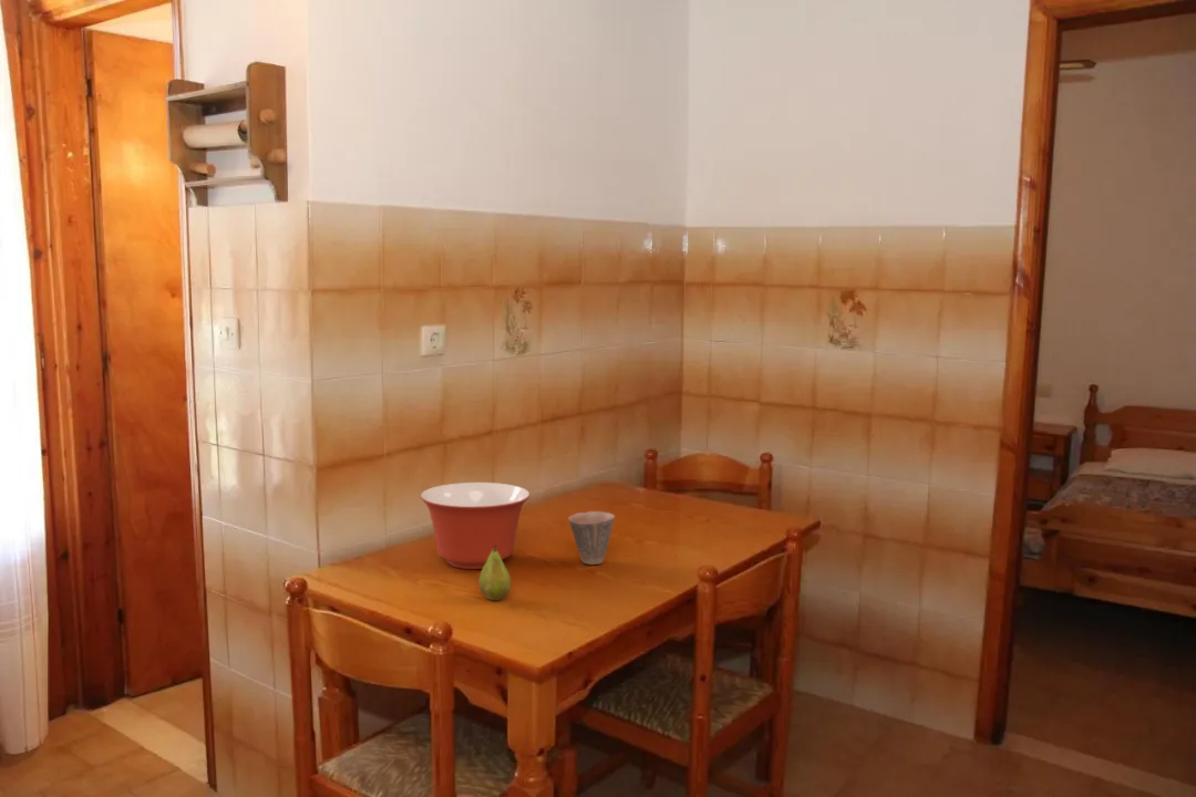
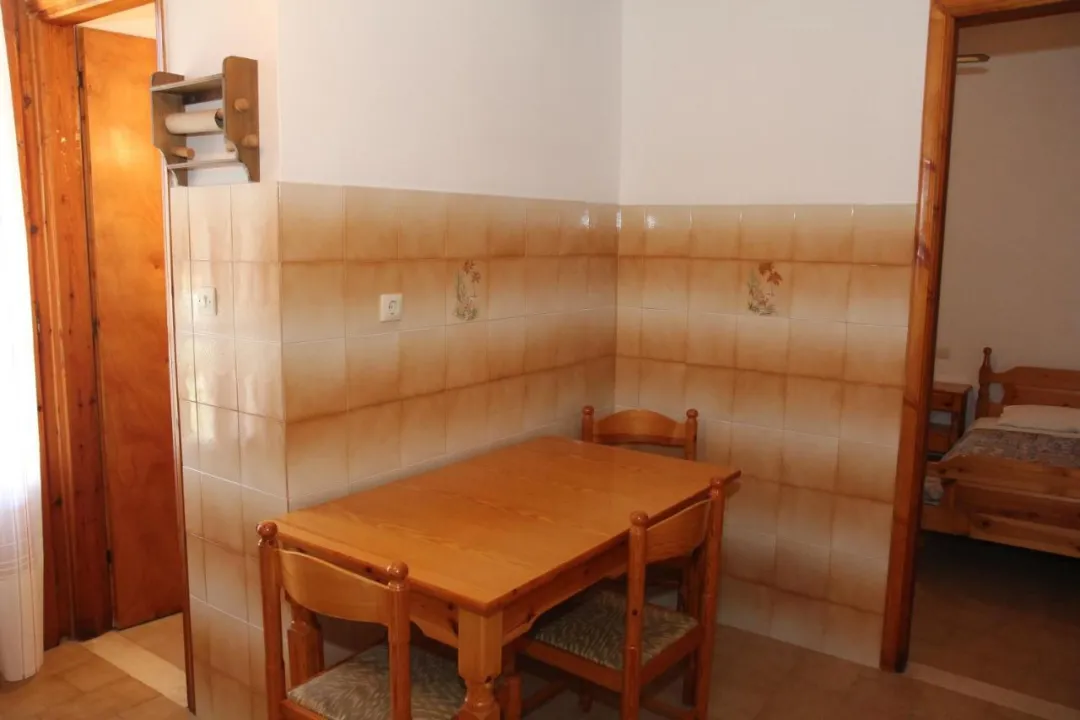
- cup [567,510,616,566]
- mixing bowl [419,482,532,570]
- fruit [477,545,513,601]
